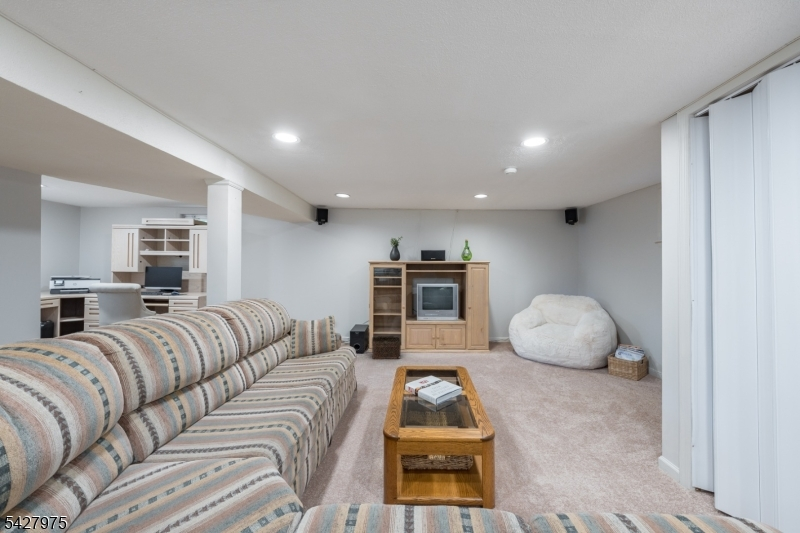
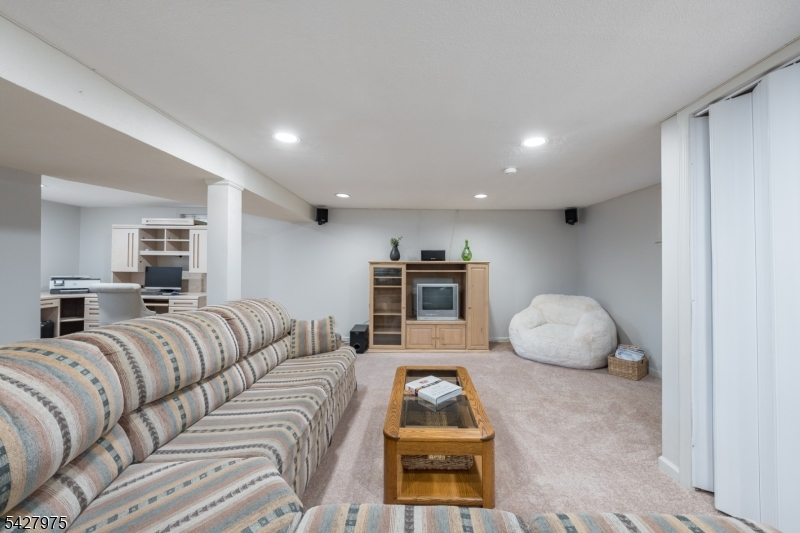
- basket [371,335,402,360]
